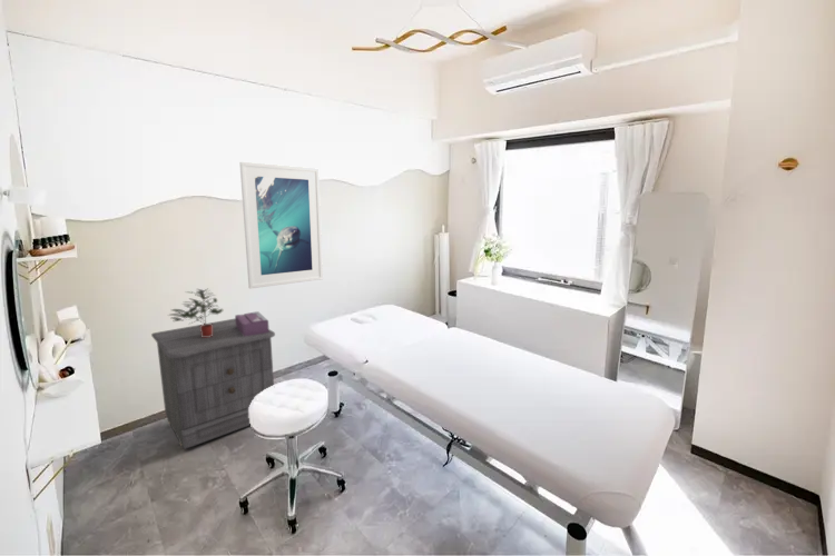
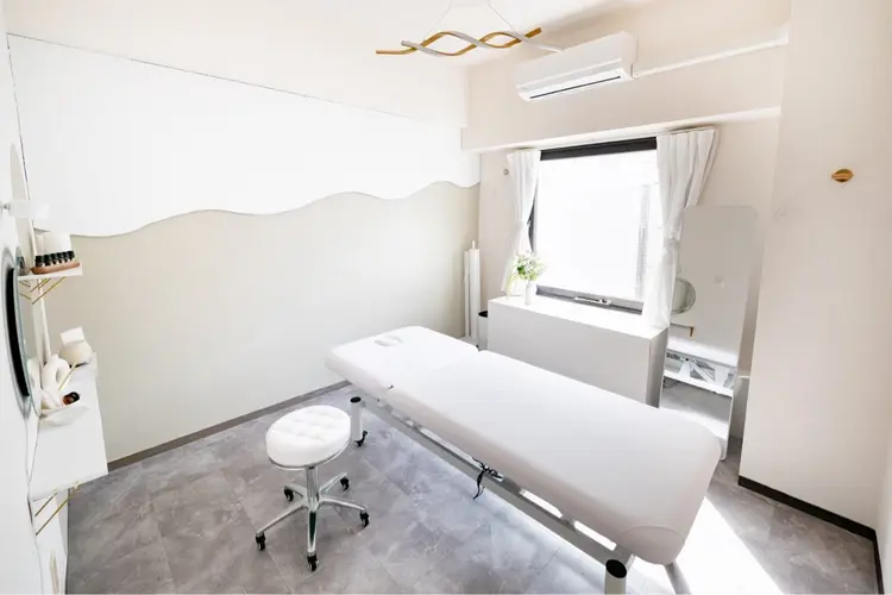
- nightstand [150,318,276,450]
- potted plant [167,287,224,337]
- tissue box [234,310,269,337]
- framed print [239,161,324,289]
